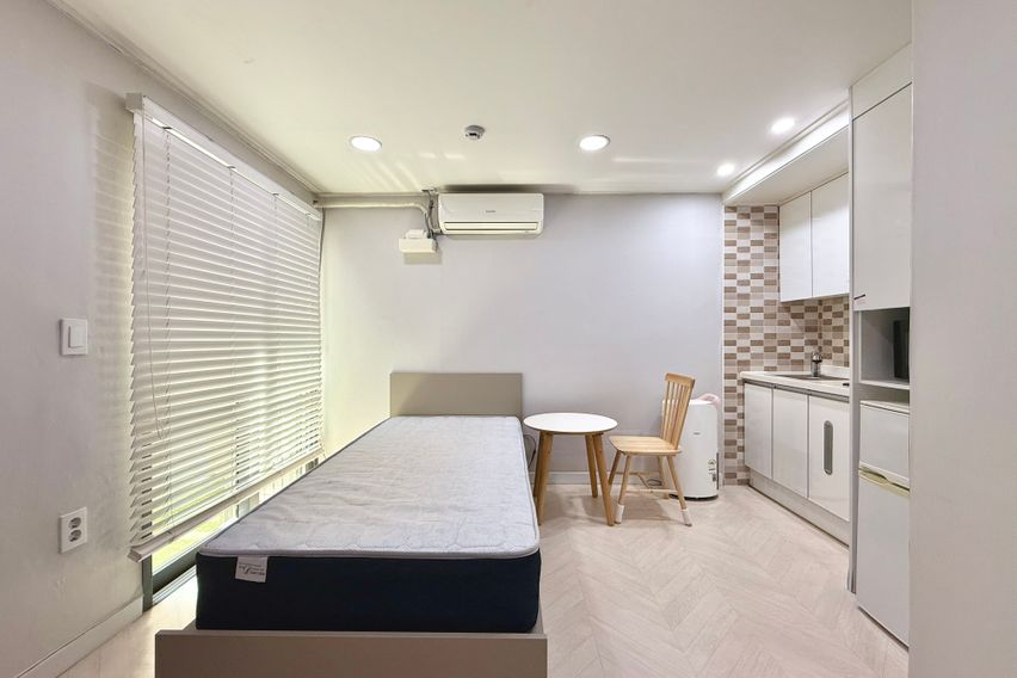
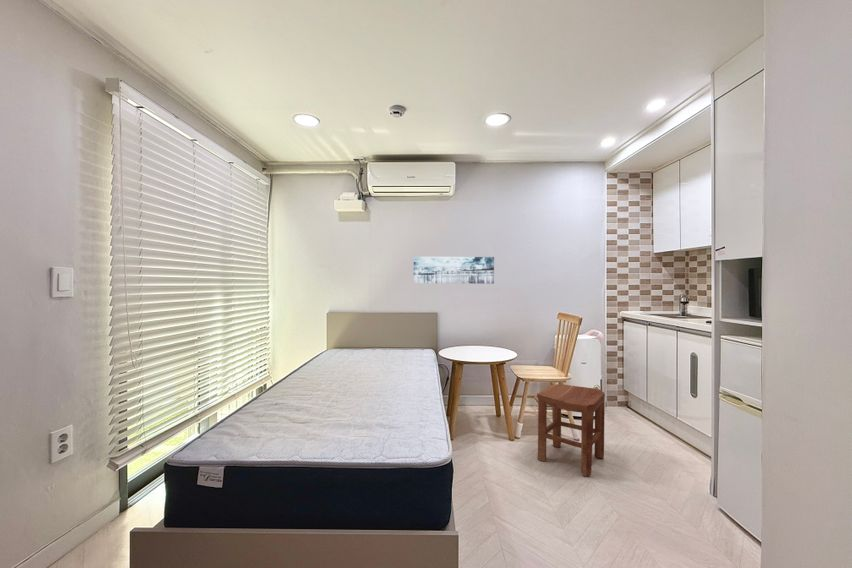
+ stool [536,383,606,477]
+ wall art [413,256,495,285]
